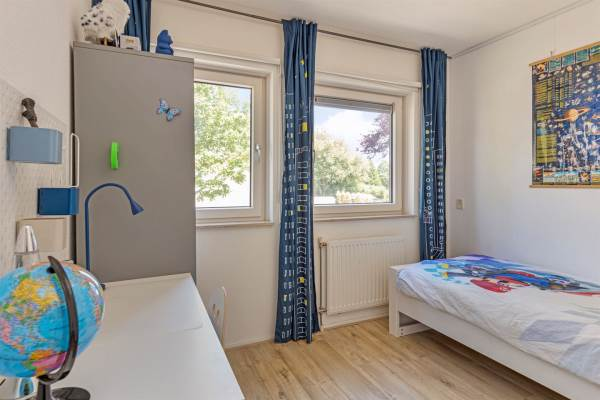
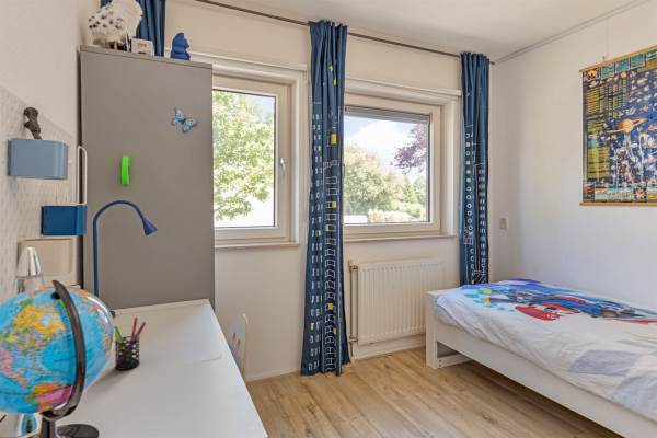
+ pen holder [113,316,147,371]
